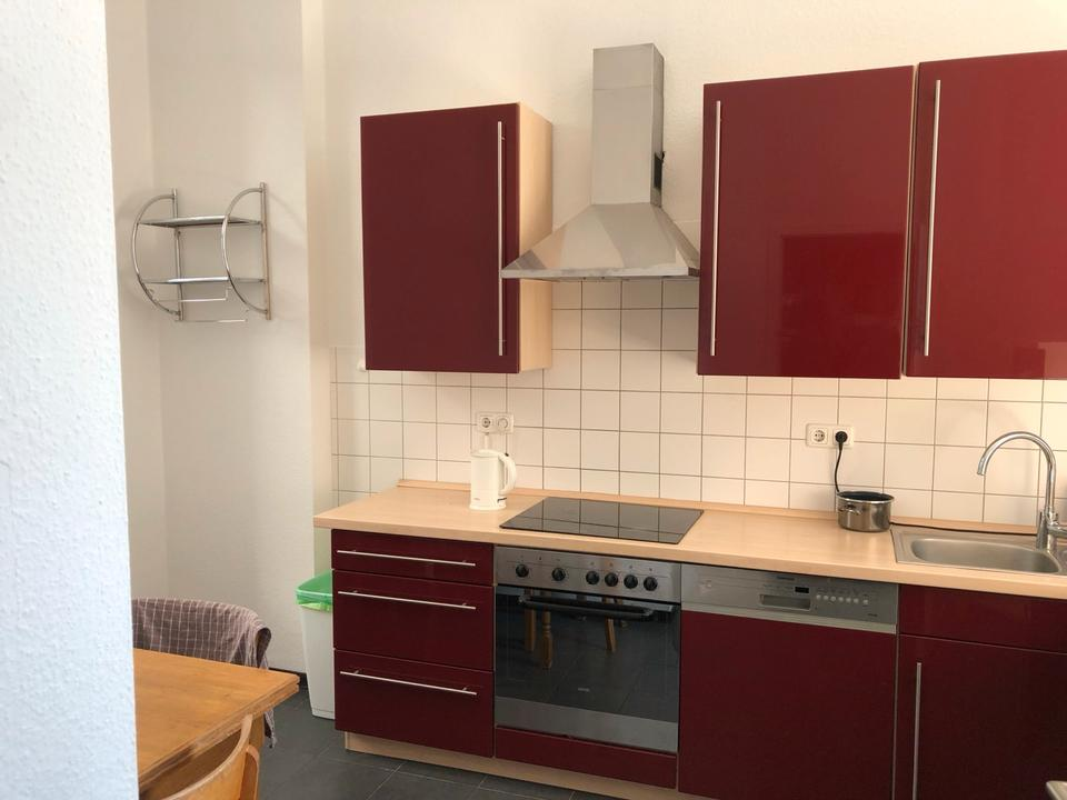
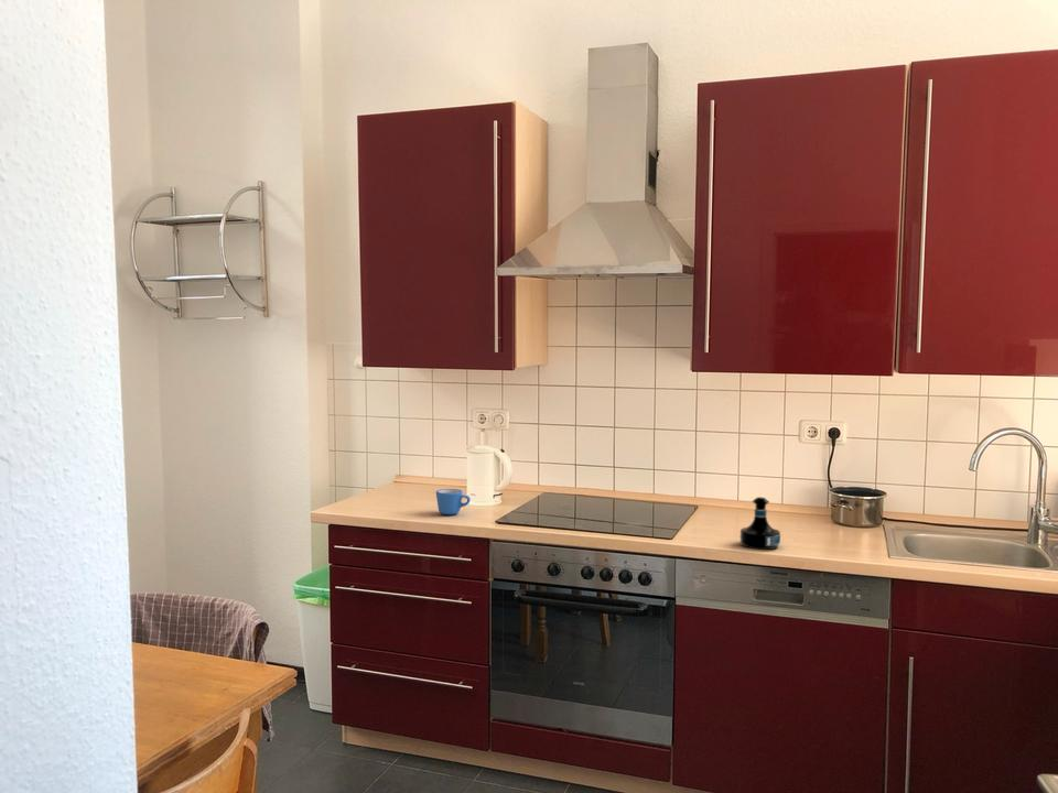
+ mug [435,488,472,515]
+ tequila bottle [739,496,781,551]
